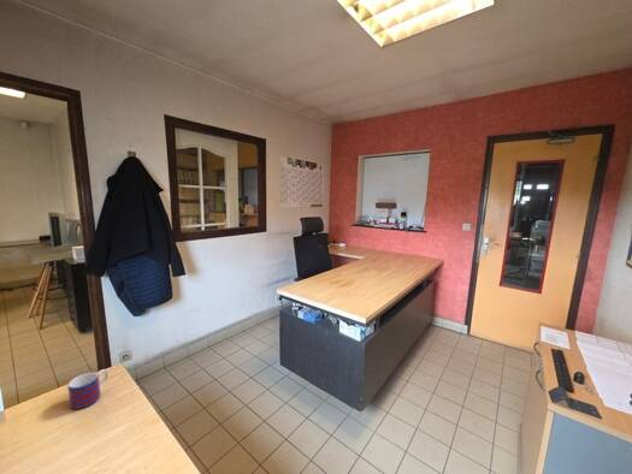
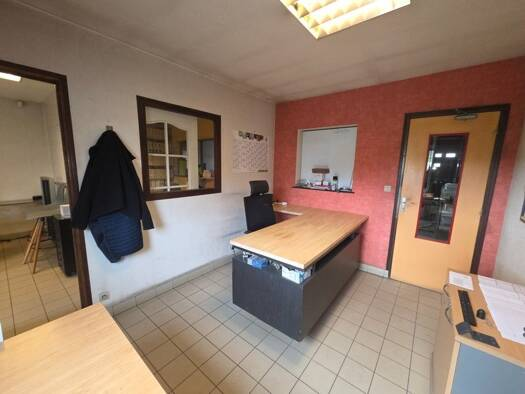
- mug [66,368,110,410]
